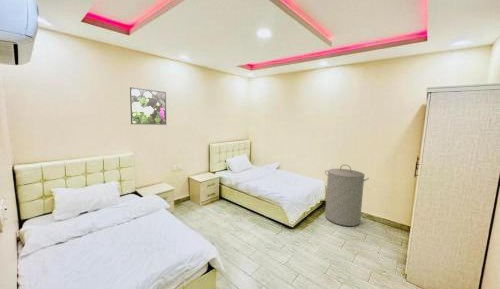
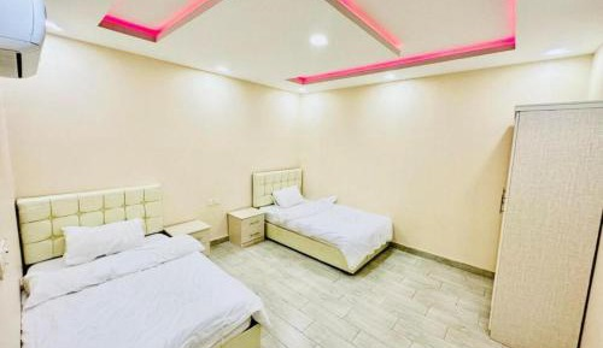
- laundry hamper [324,163,370,227]
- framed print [129,86,167,126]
